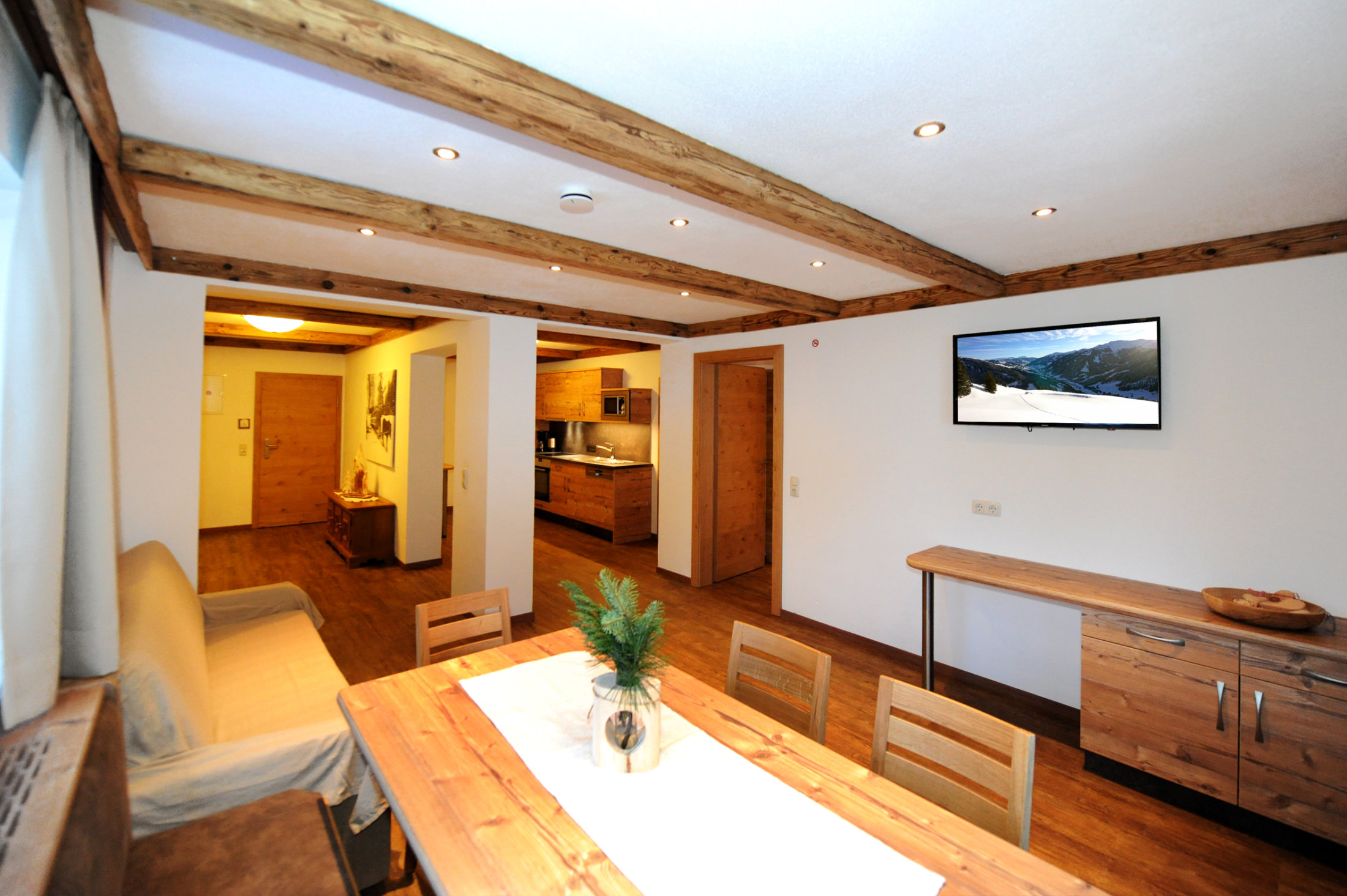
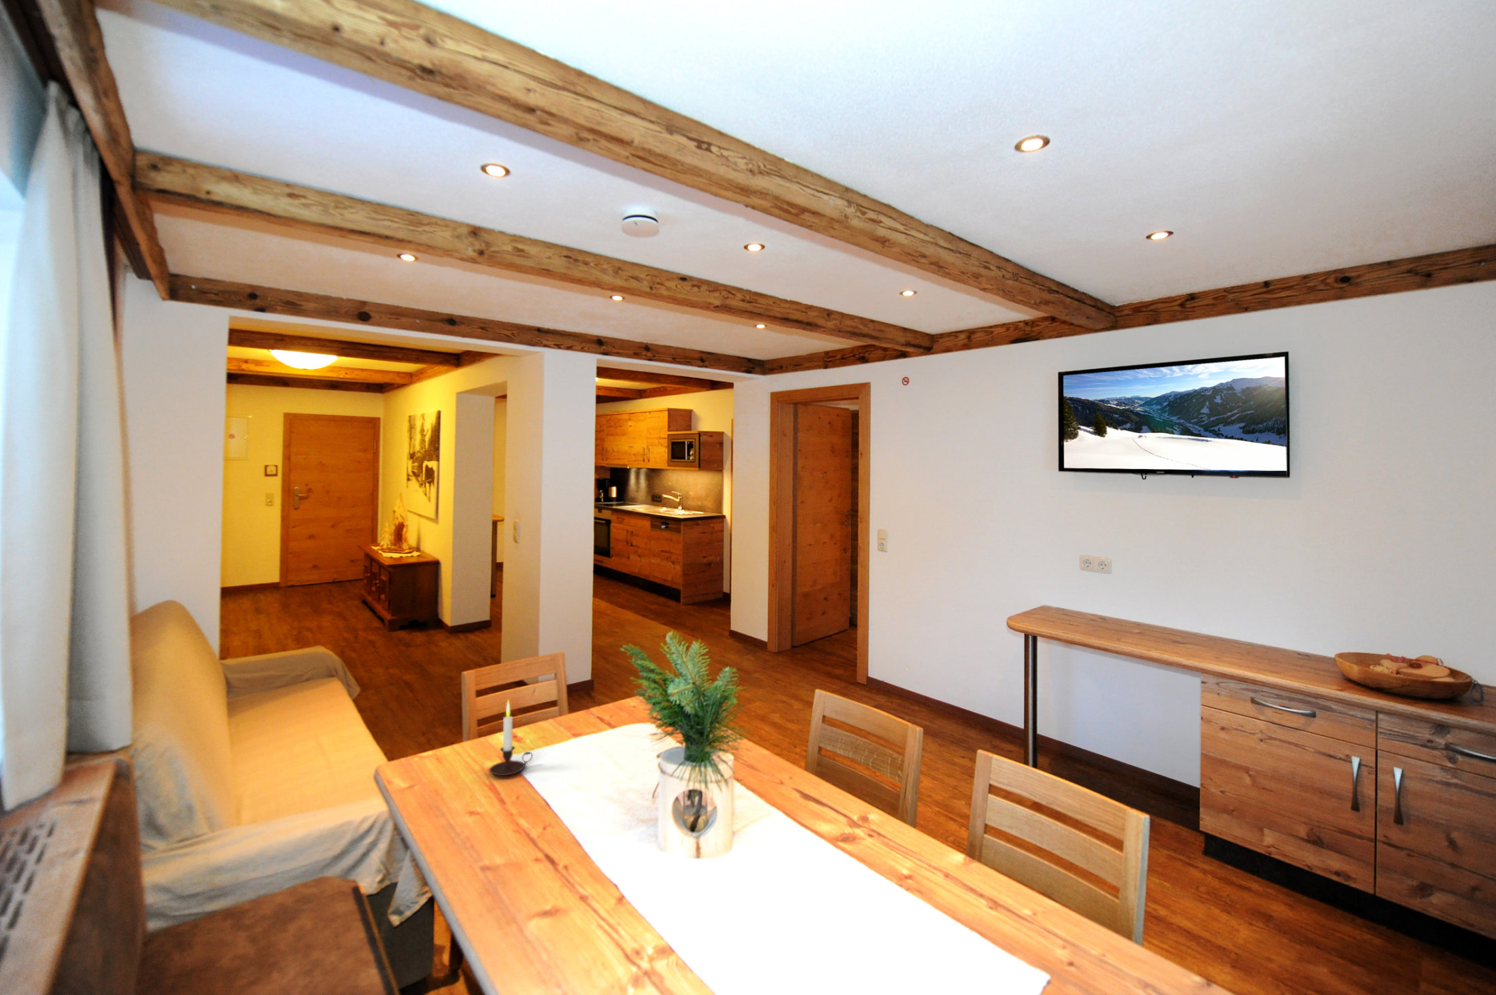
+ candle [489,698,533,776]
